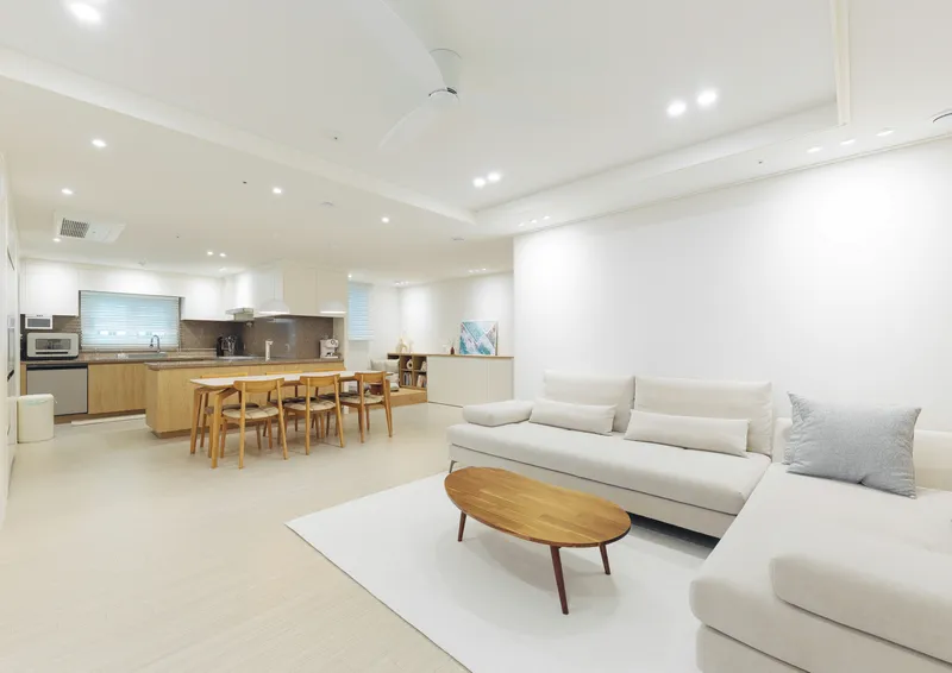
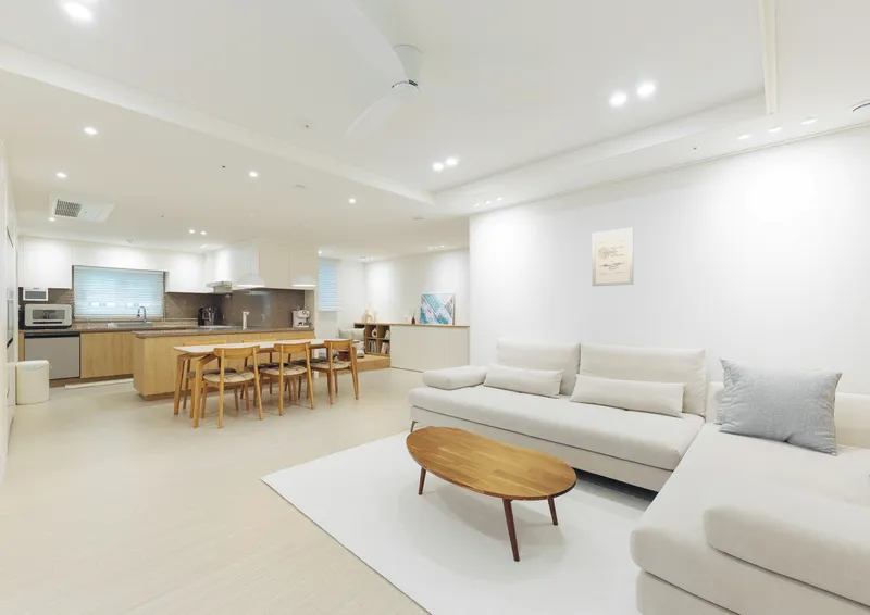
+ wall art [591,227,634,287]
